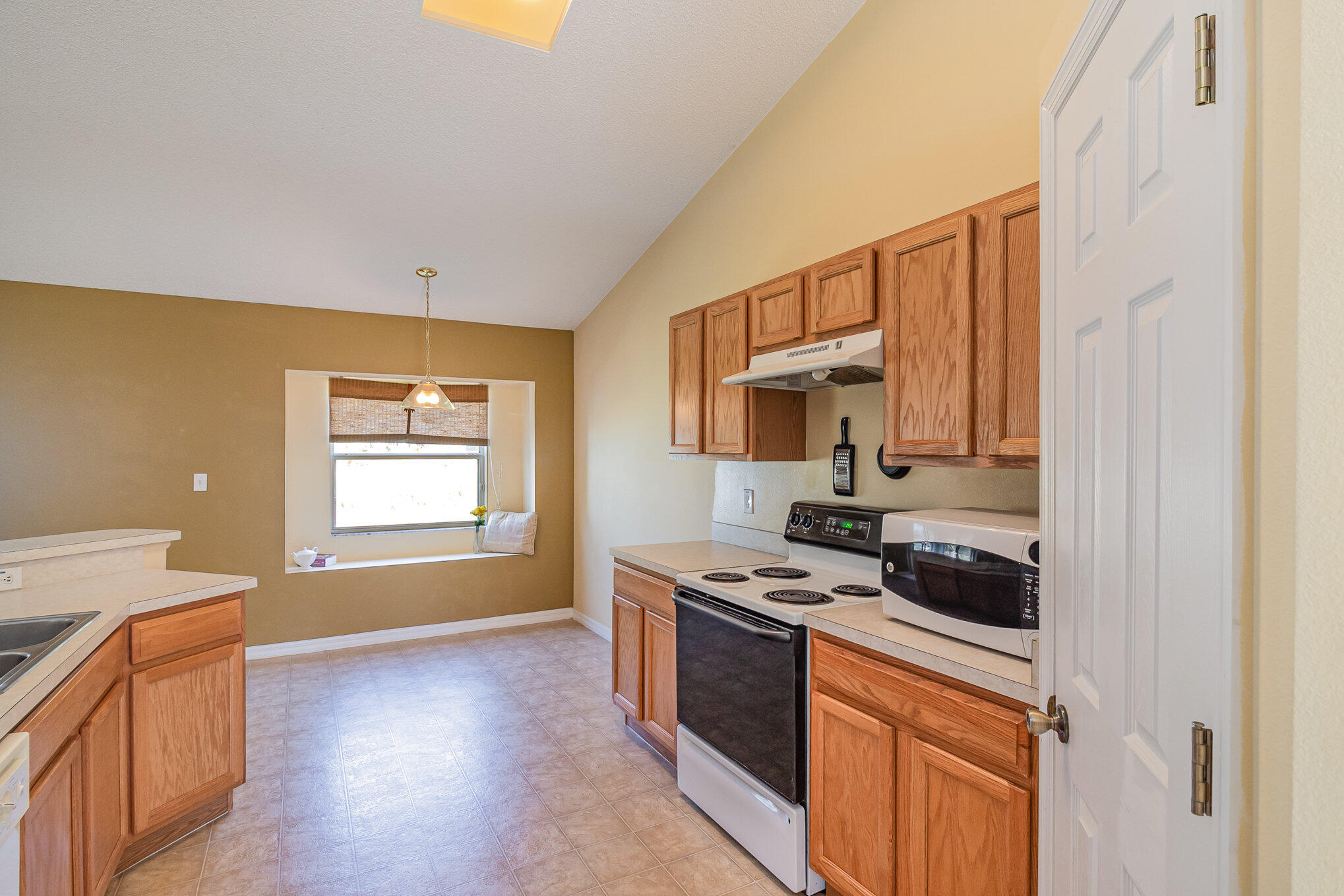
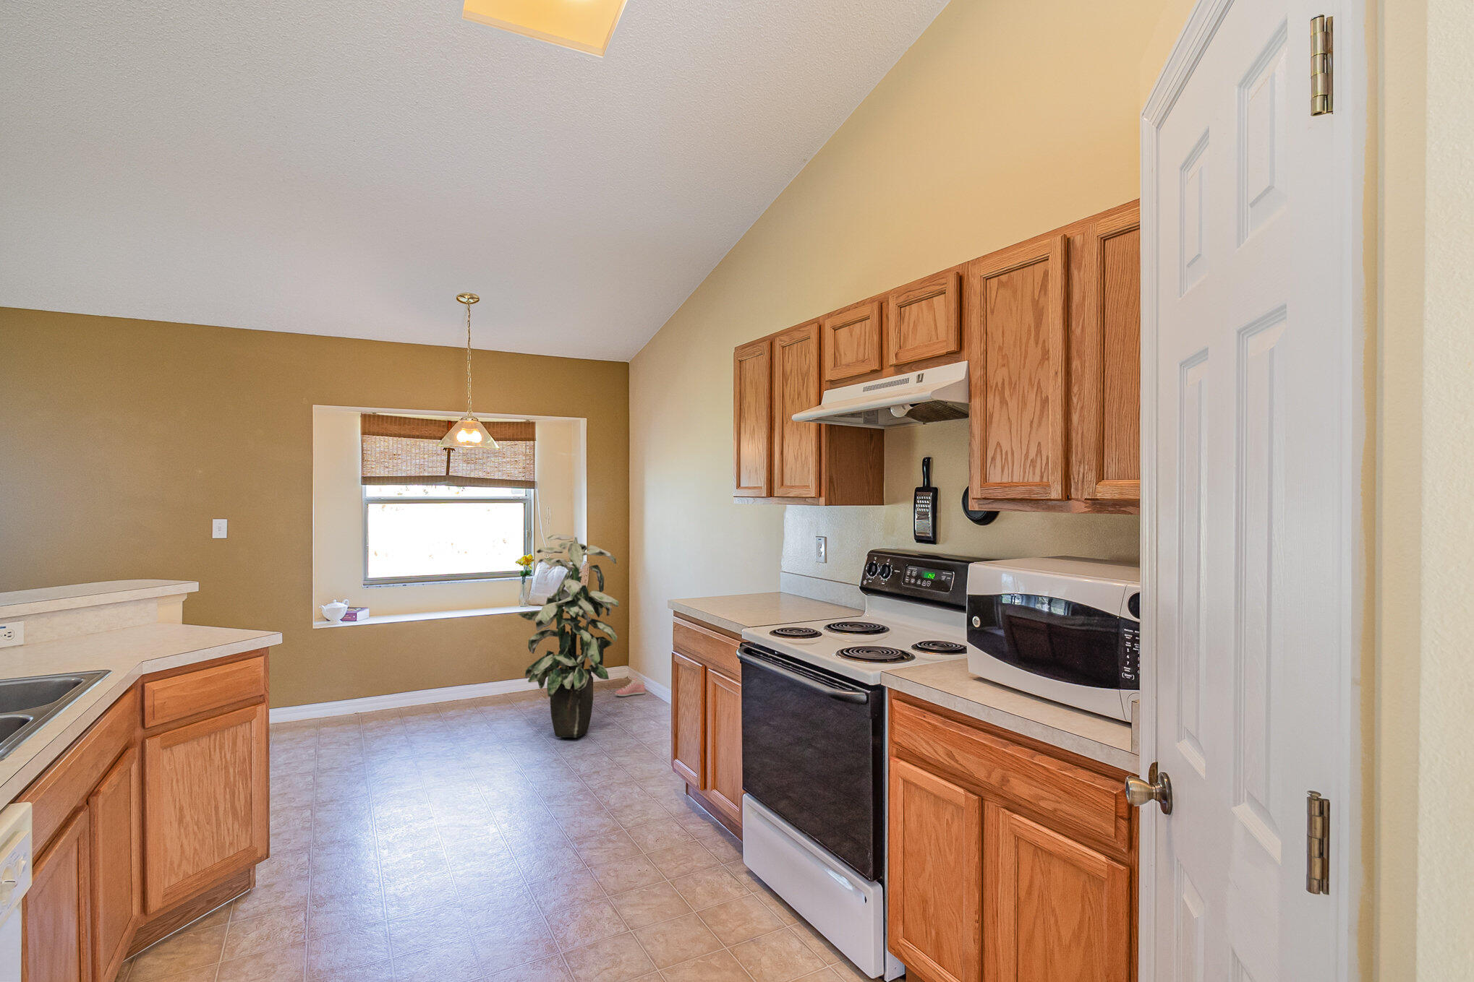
+ sneaker [615,677,646,697]
+ indoor plant [517,534,620,739]
